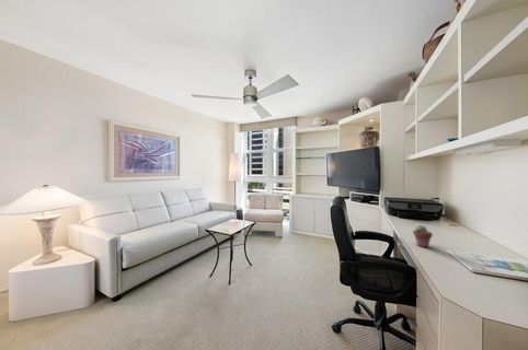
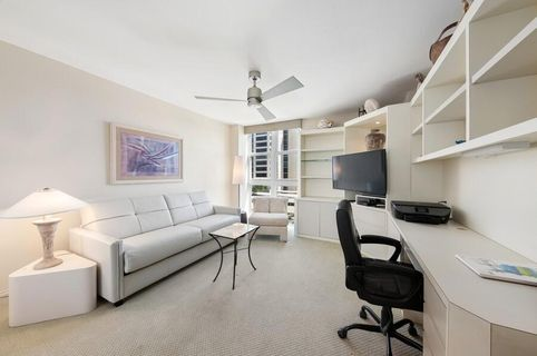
- potted succulent [412,224,434,248]
